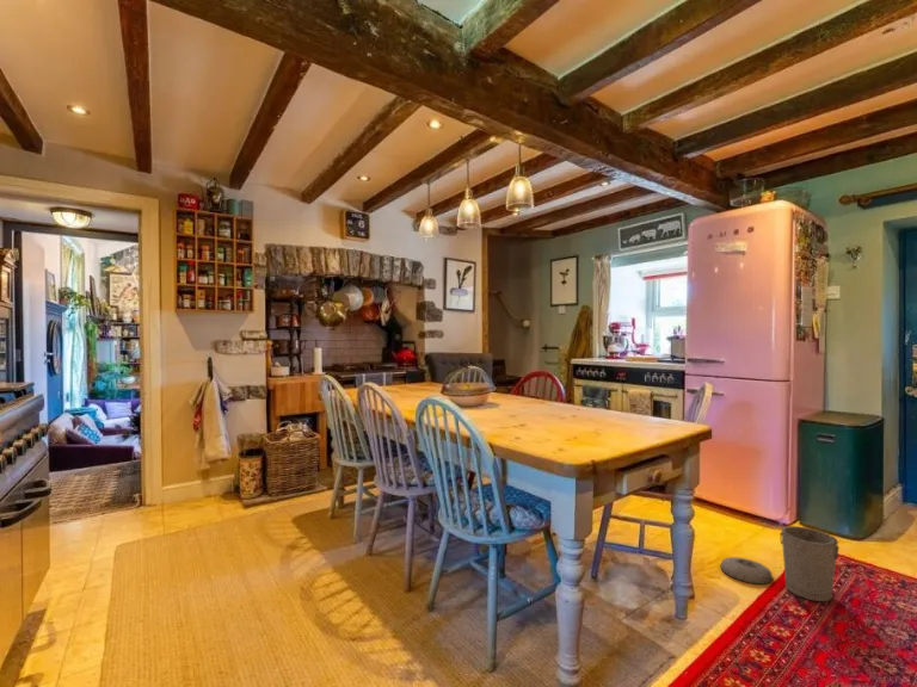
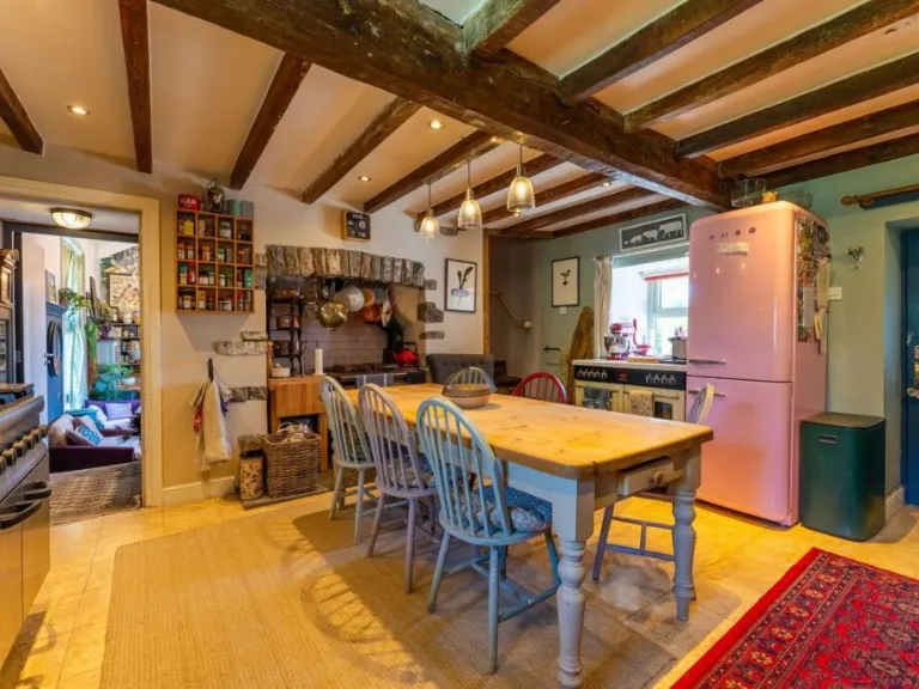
- trash can [719,525,841,602]
